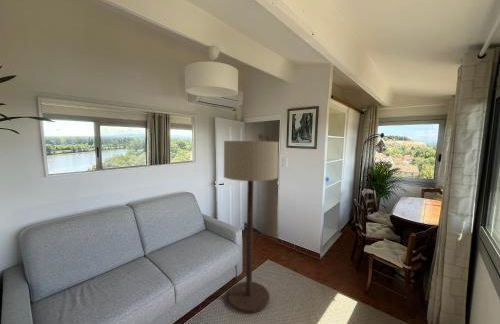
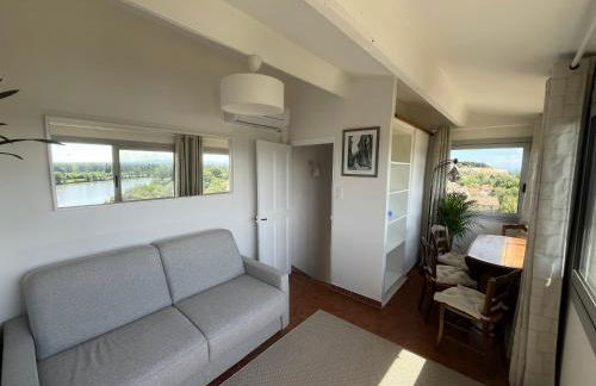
- floor lamp [223,140,279,314]
